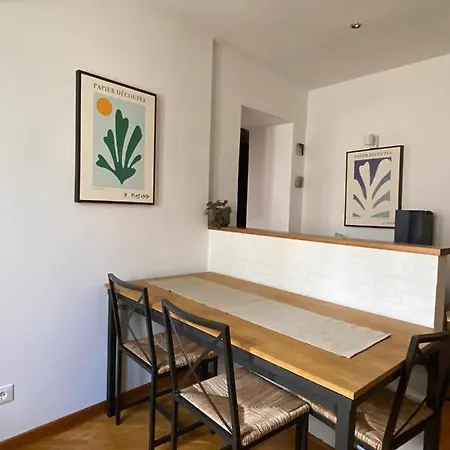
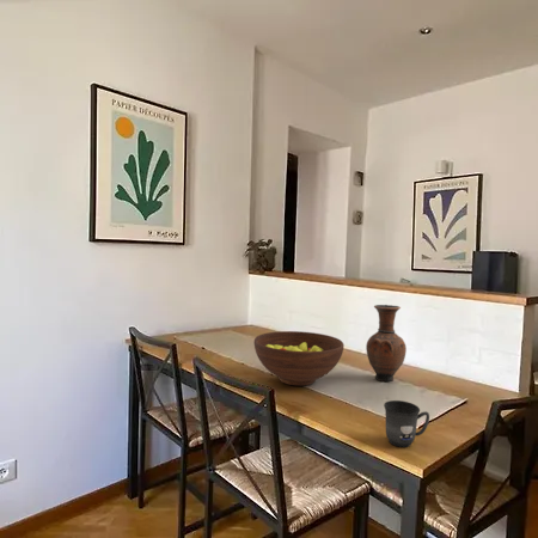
+ fruit bowl [252,330,346,387]
+ mug [383,399,430,448]
+ vase [365,304,408,383]
